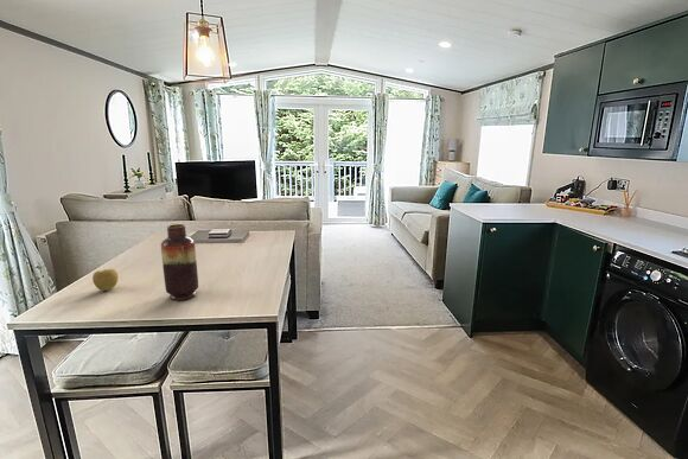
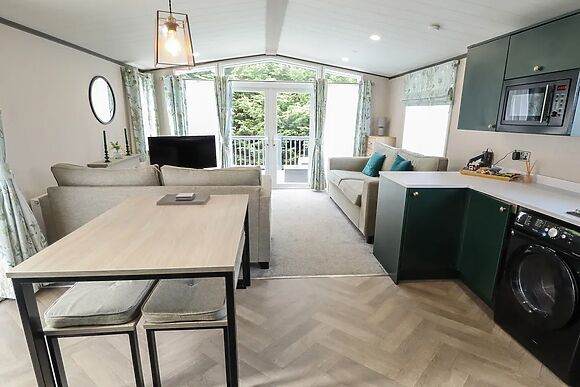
- apple [91,268,120,292]
- vase [160,223,199,301]
